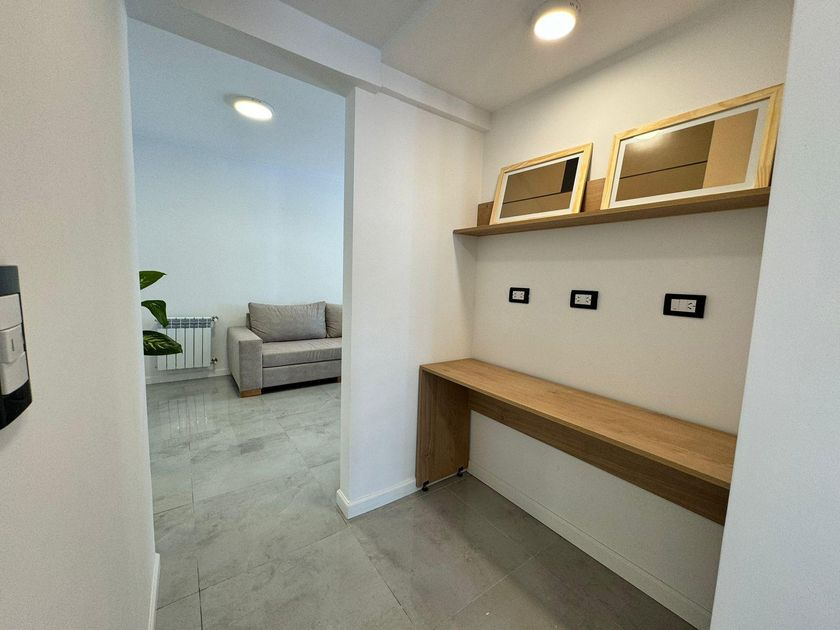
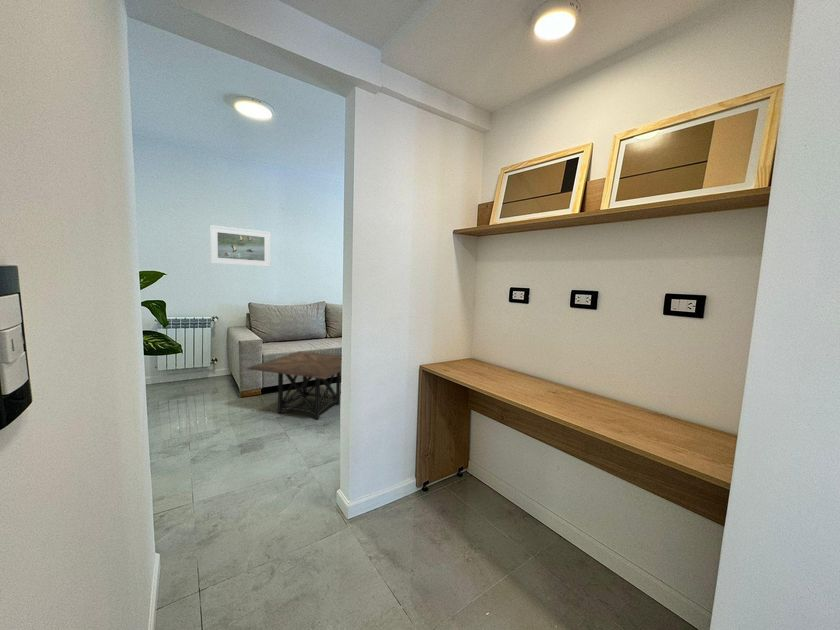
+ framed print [209,224,272,268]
+ side table [246,350,342,420]
